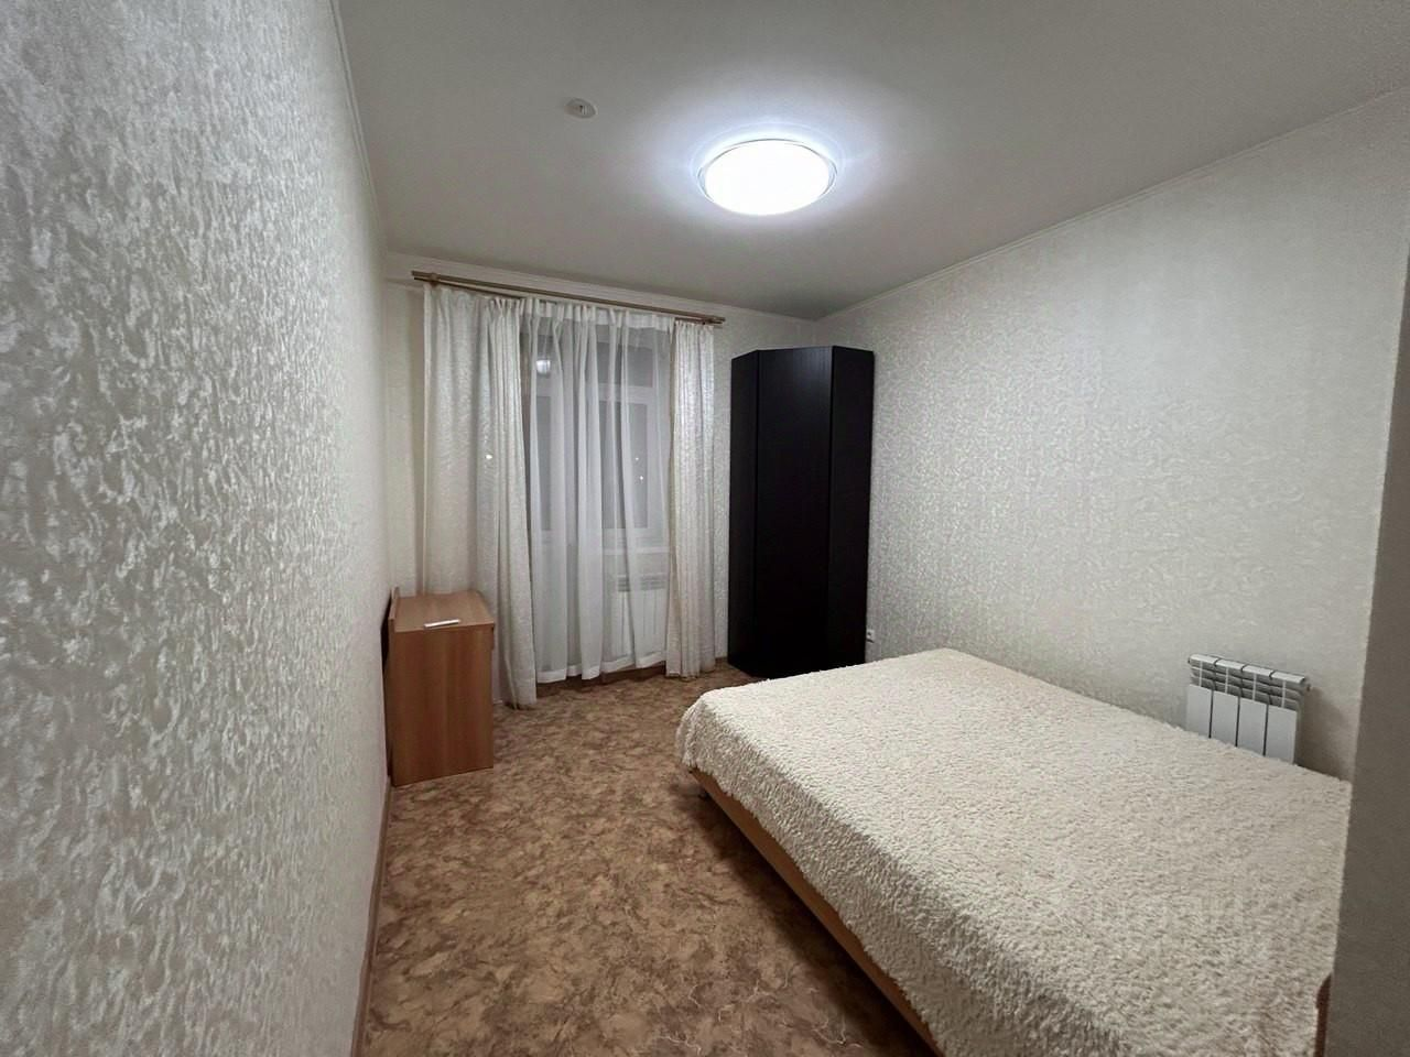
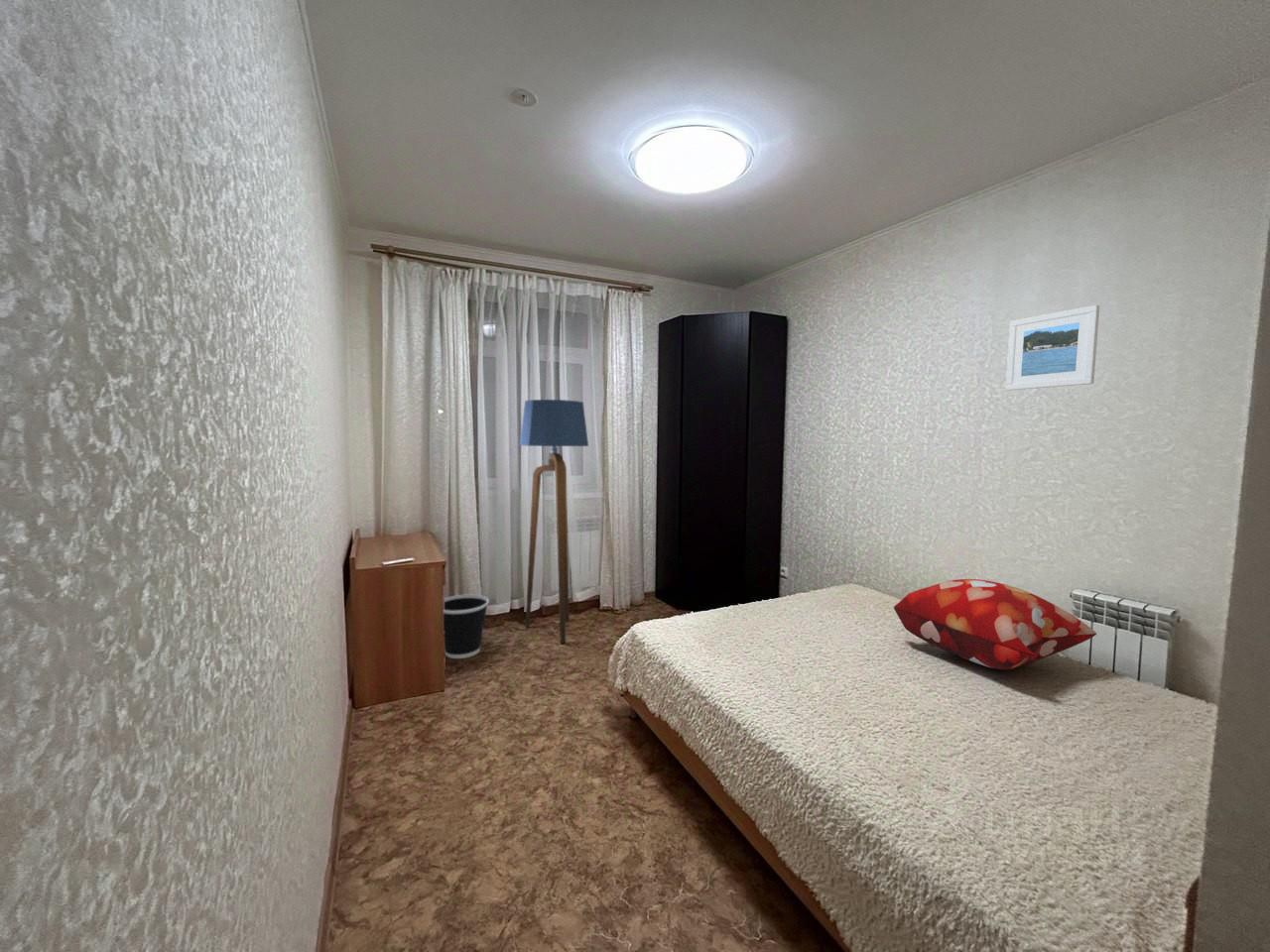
+ decorative pillow [893,578,1097,670]
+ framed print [1005,304,1100,392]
+ floor lamp [519,399,589,645]
+ wastebasket [443,593,490,659]
